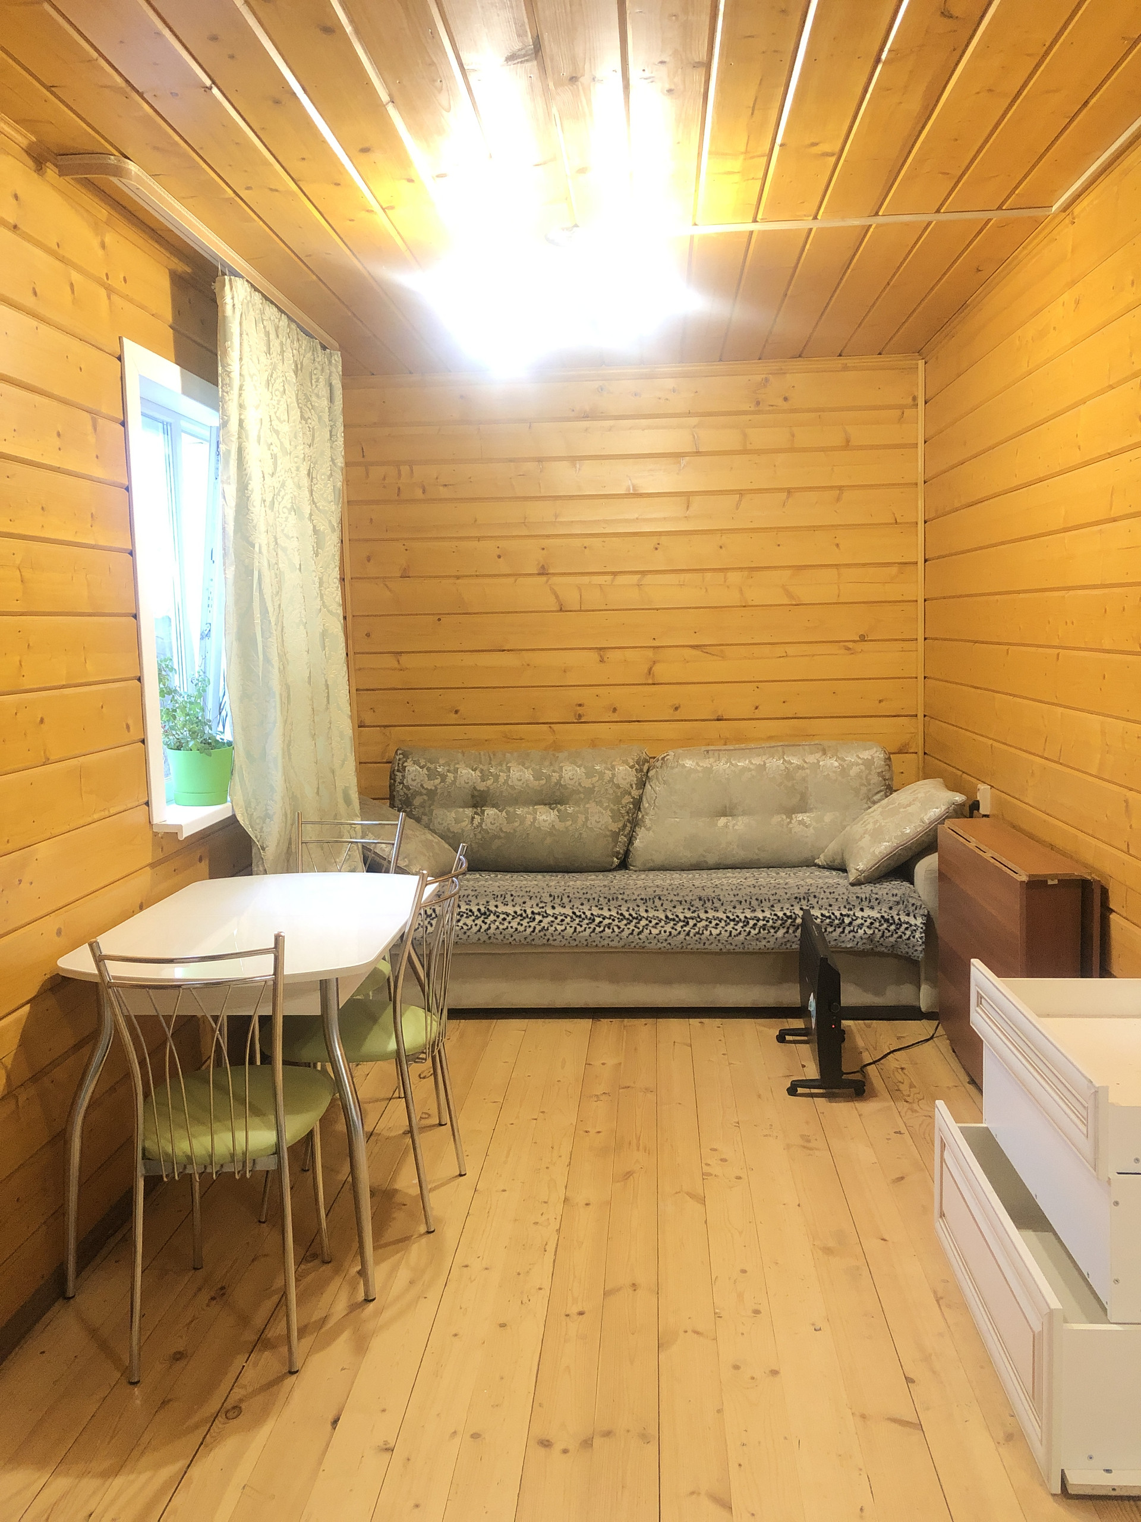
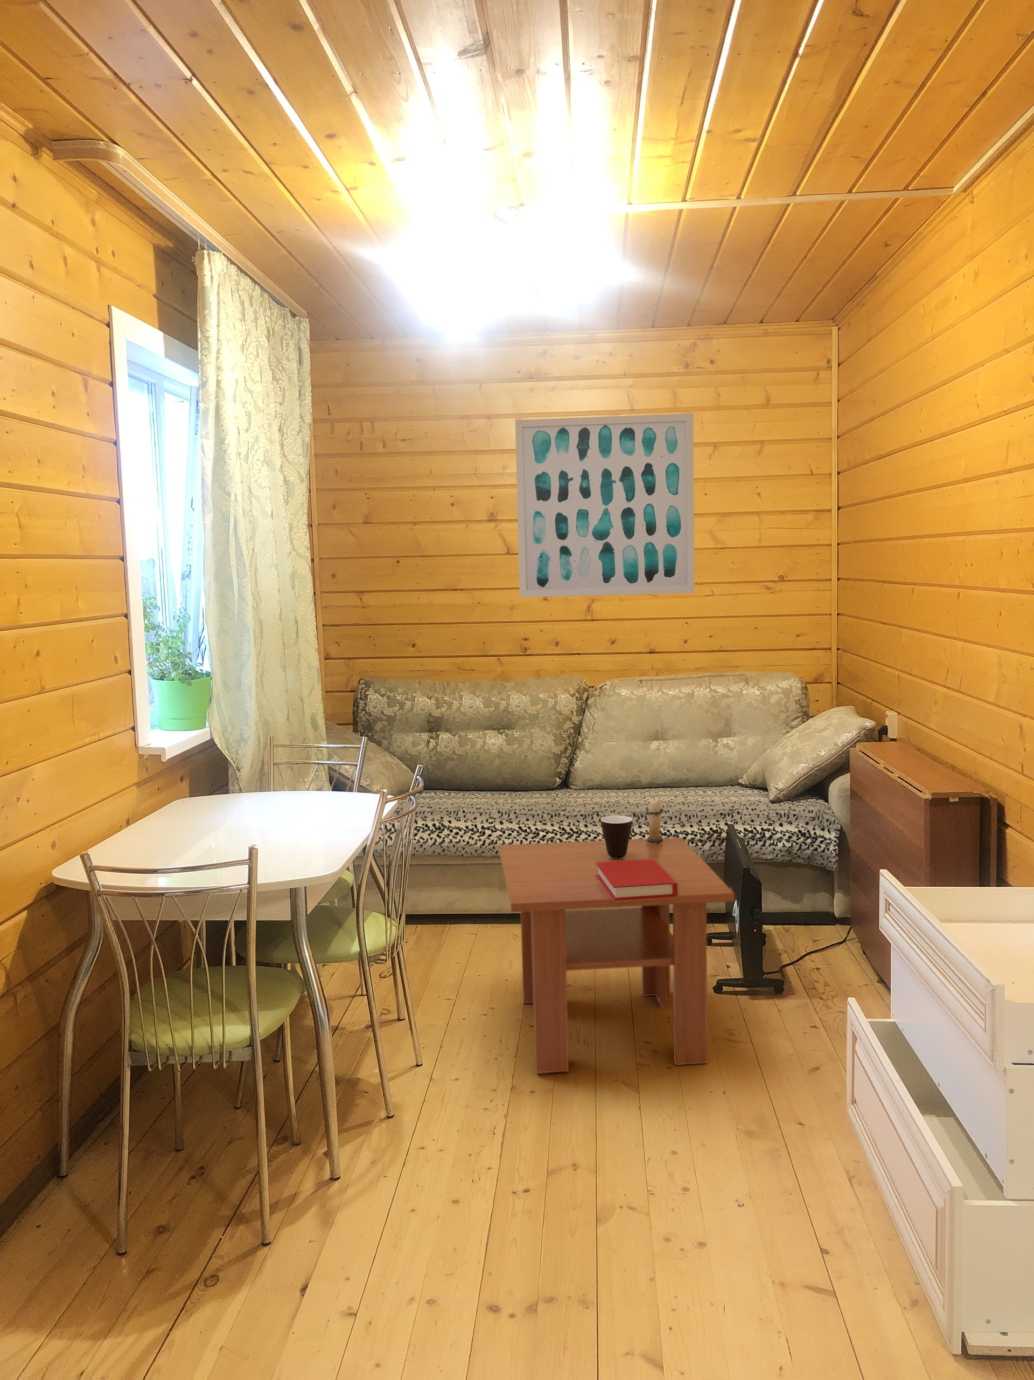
+ candle [645,795,665,843]
+ mug [601,815,633,858]
+ wall art [515,413,695,598]
+ coffee table [499,837,734,1074]
+ book [595,858,678,901]
